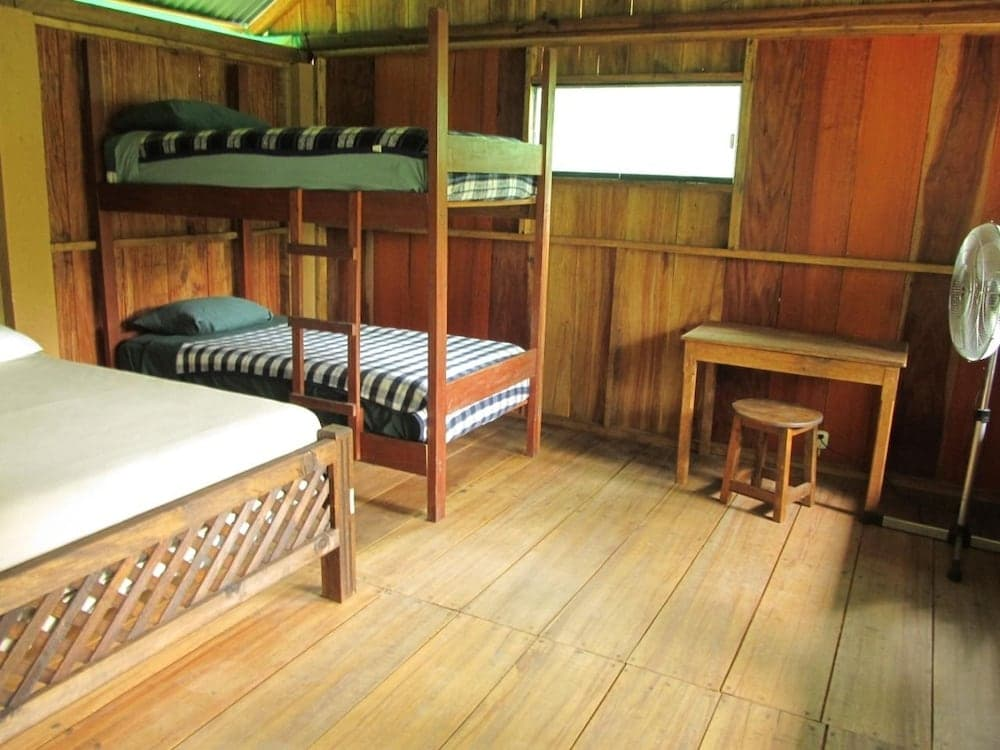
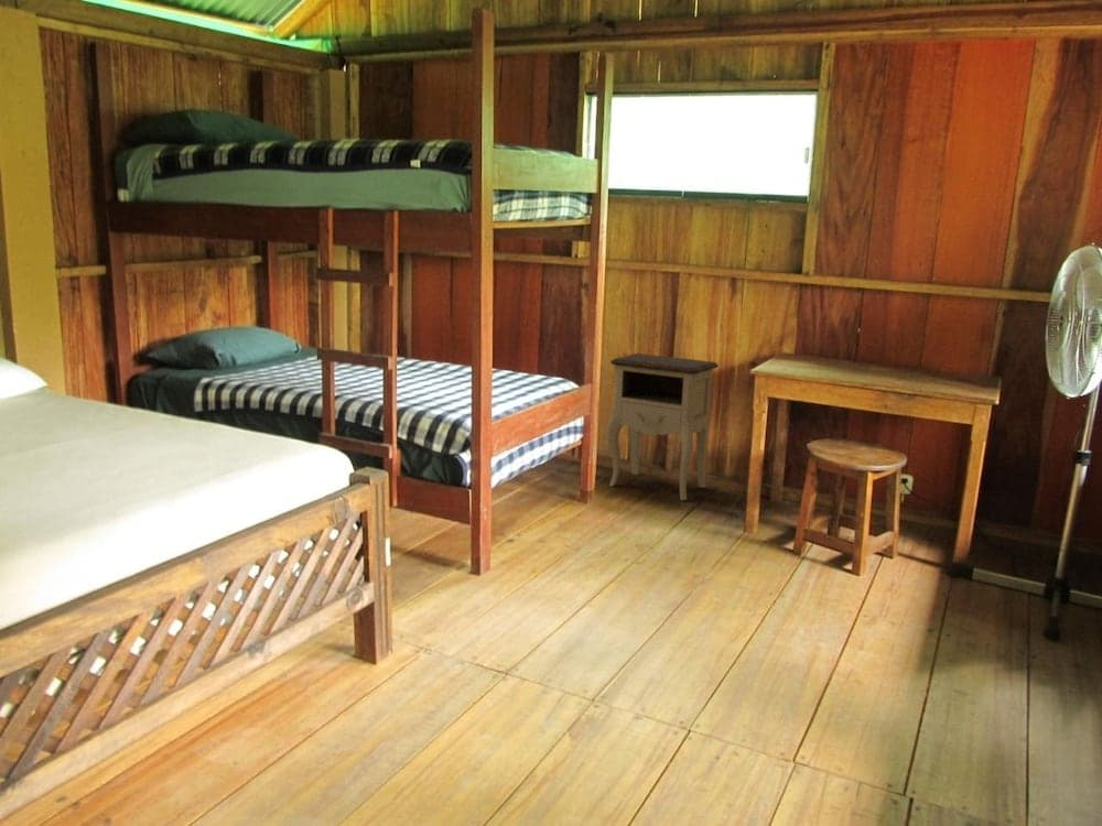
+ nightstand [605,352,720,501]
